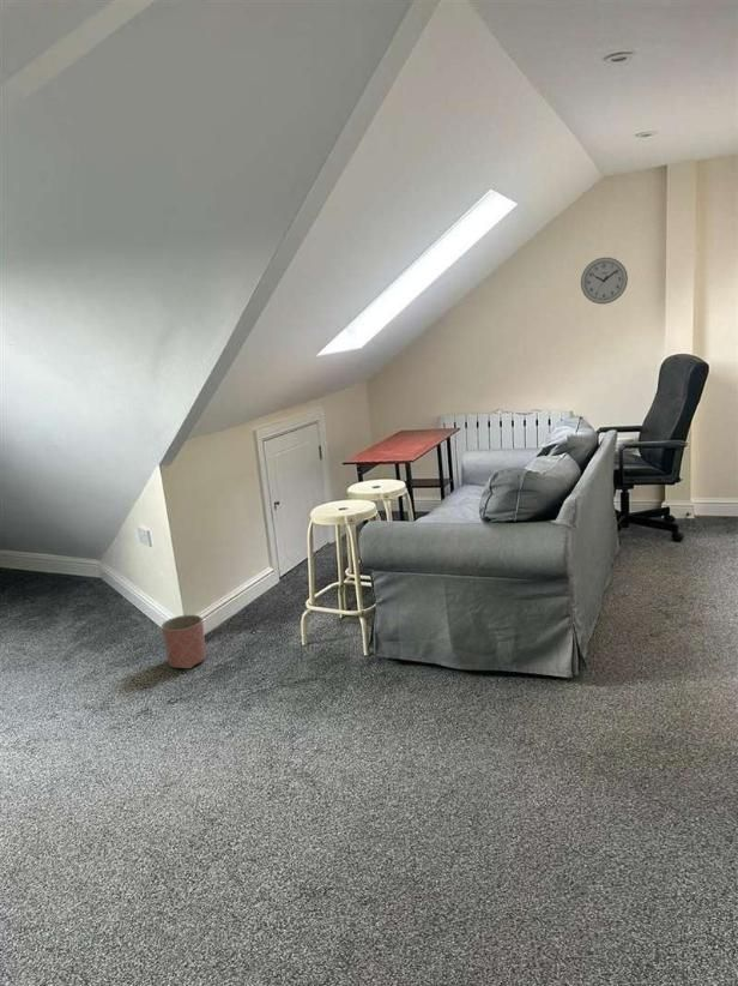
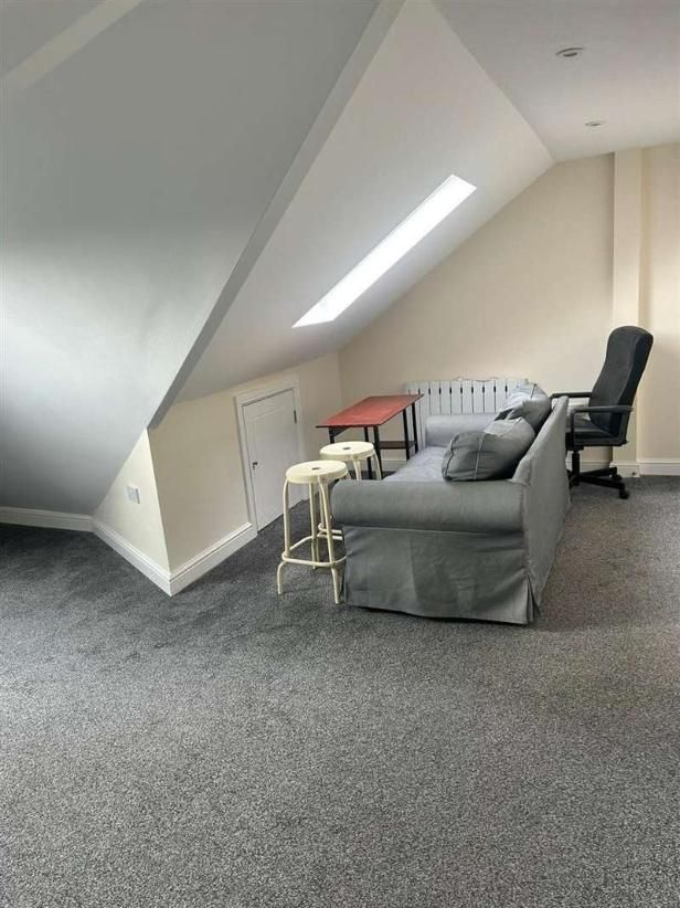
- wall clock [580,257,629,305]
- planter [161,614,207,669]
